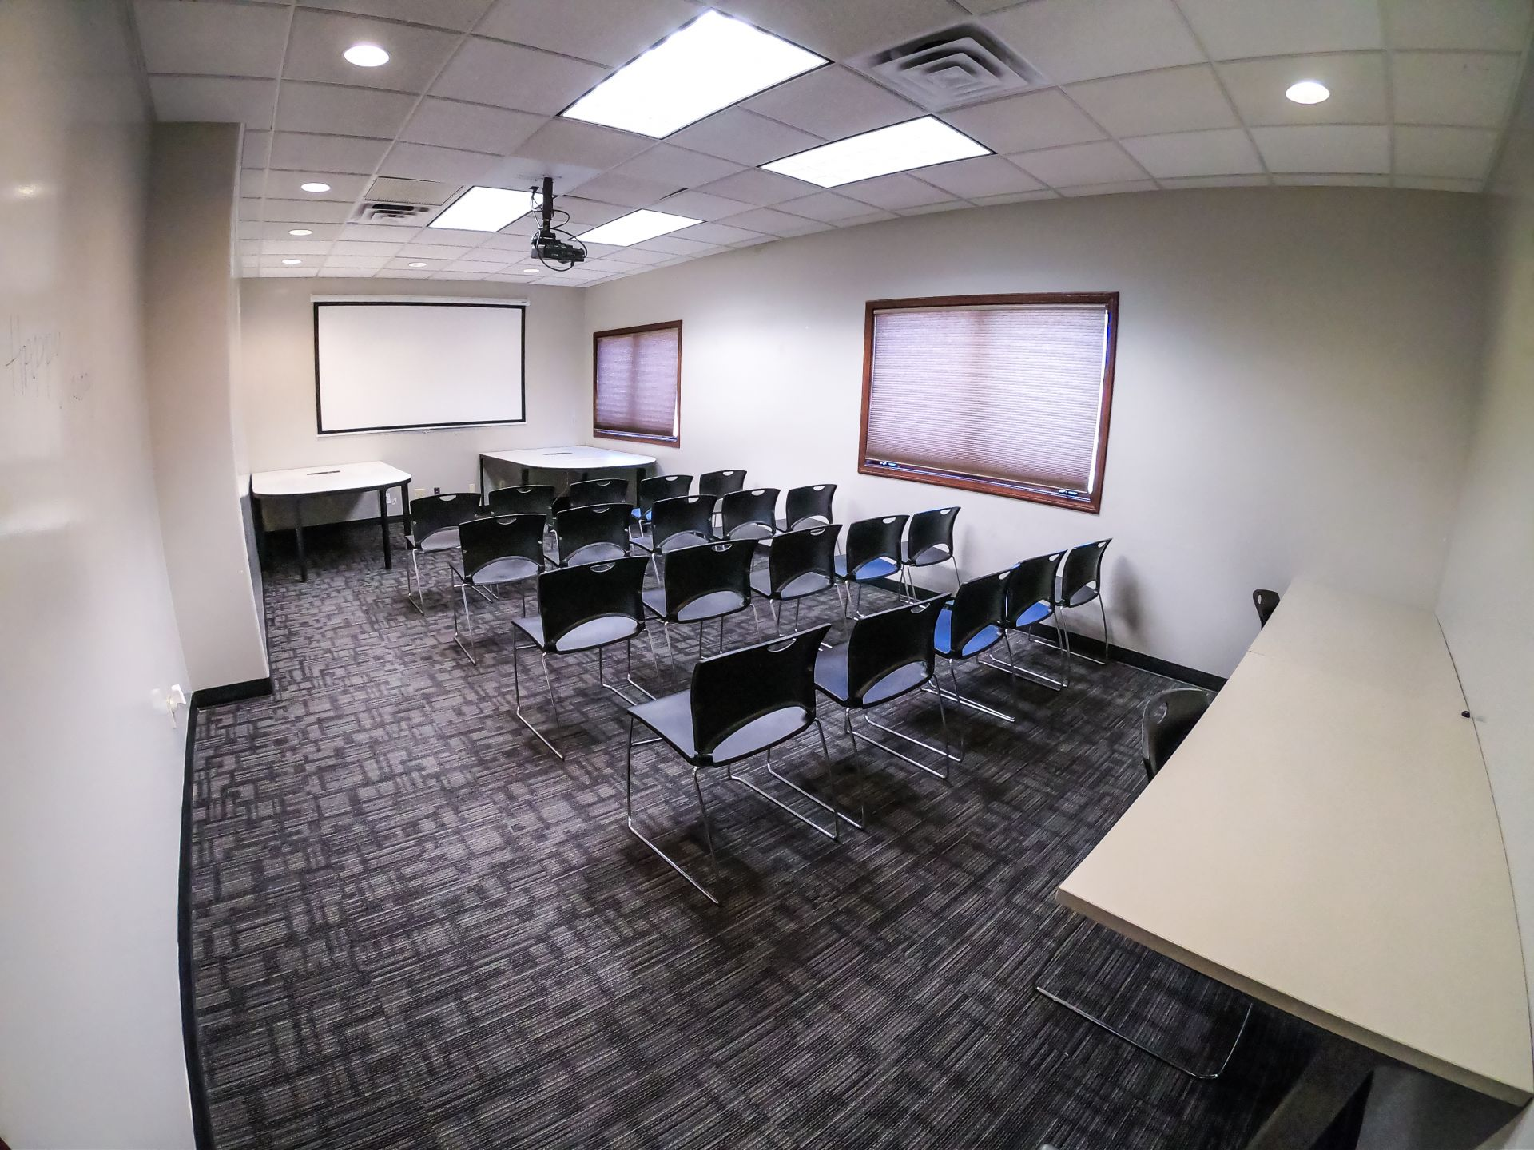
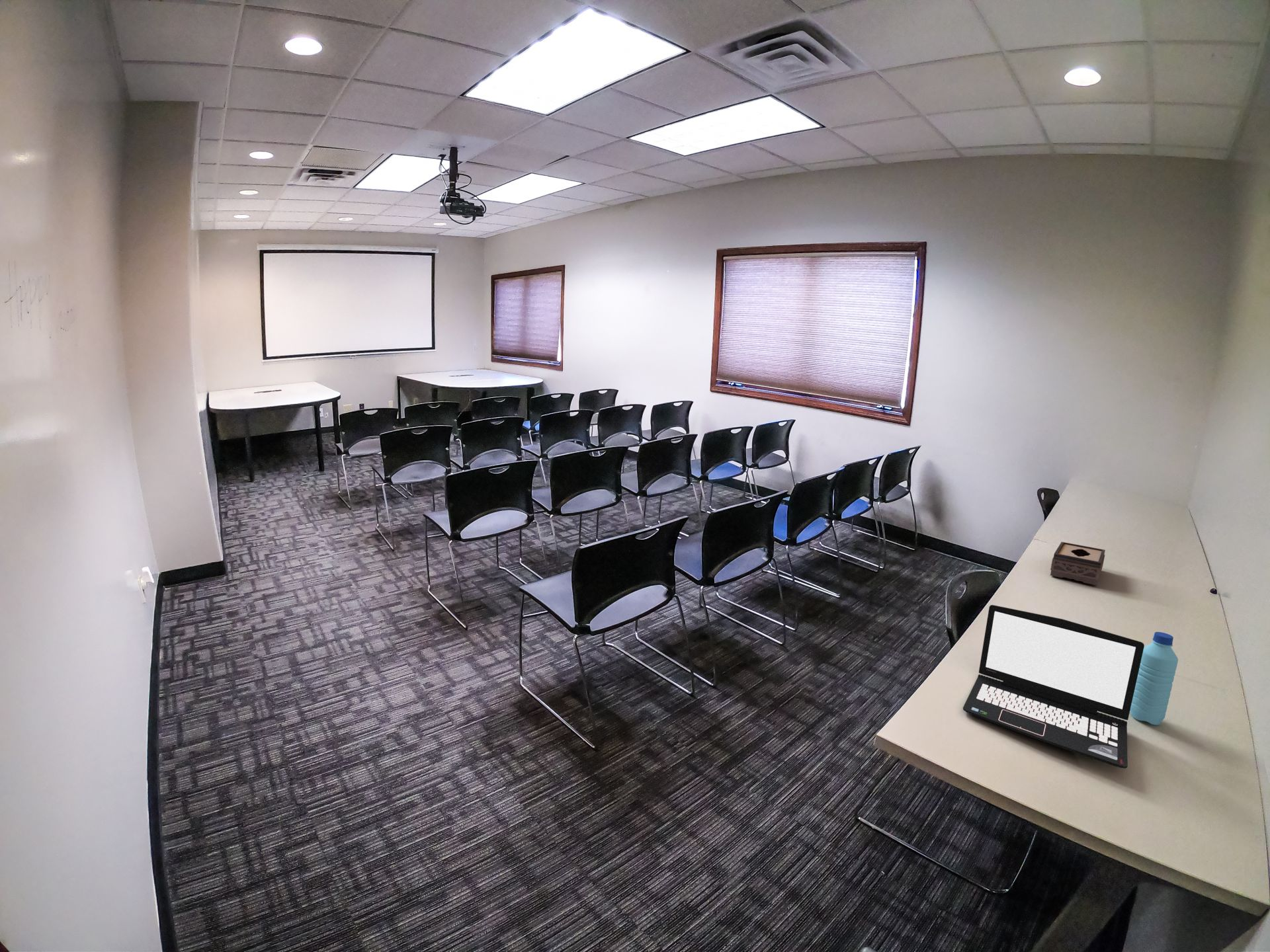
+ water bottle [1130,631,1179,725]
+ tissue box [1050,541,1106,586]
+ laptop [962,604,1145,769]
